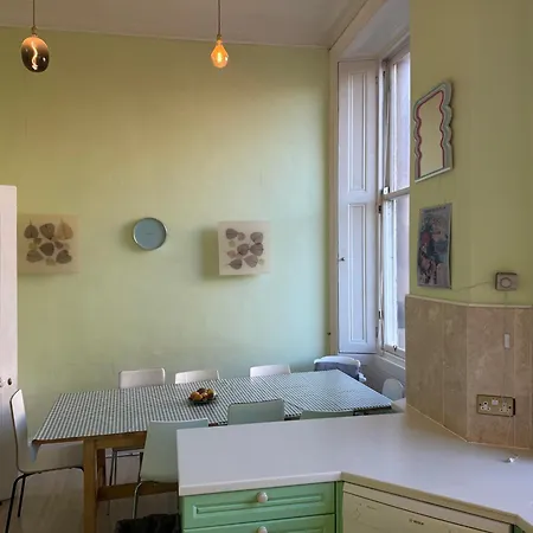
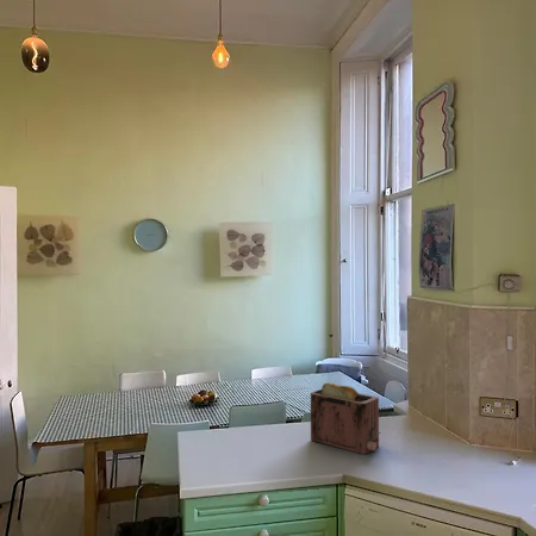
+ toaster [310,381,381,455]
